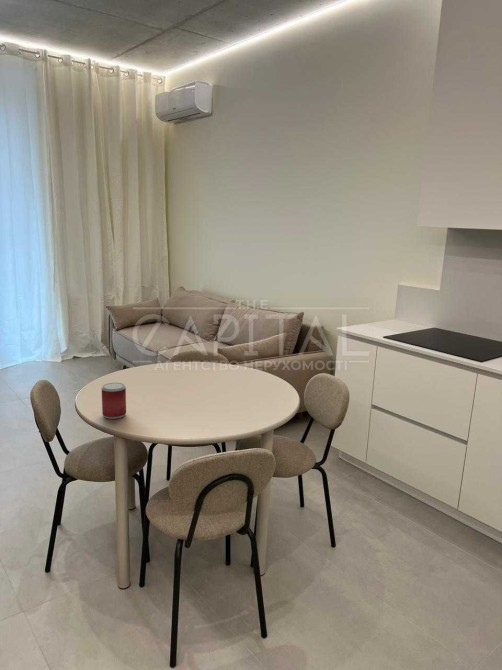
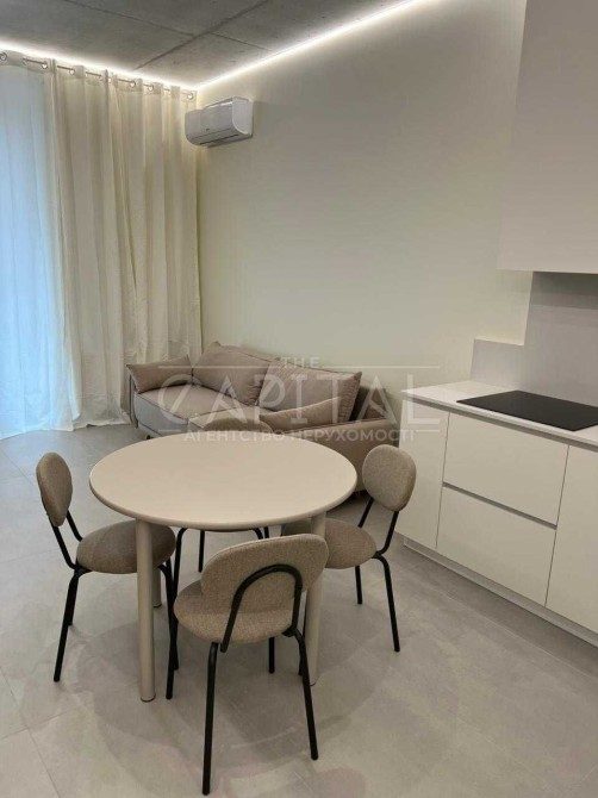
- beverage can [101,382,127,420]
